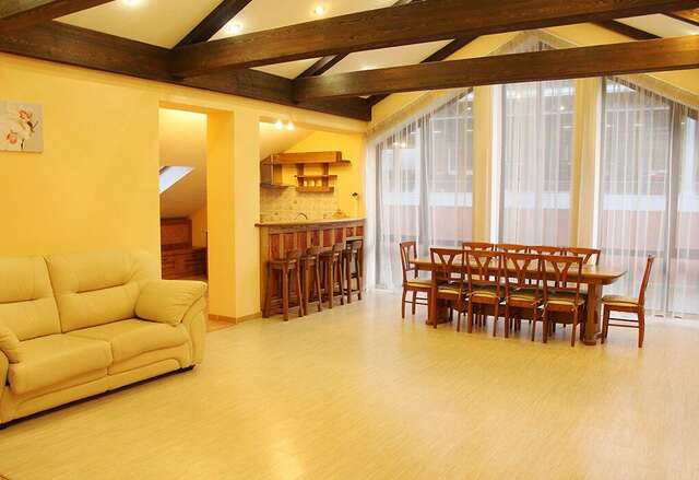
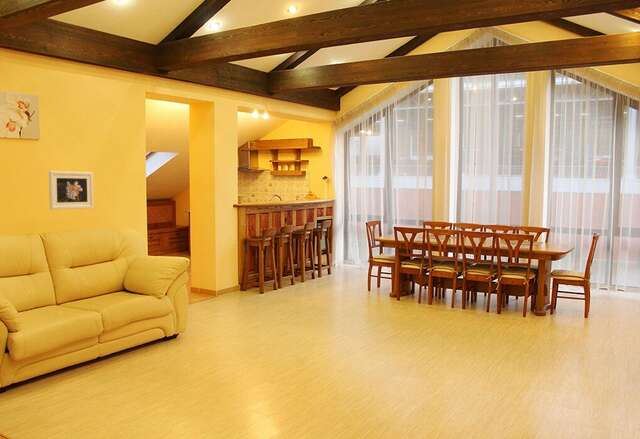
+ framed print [48,170,95,210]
